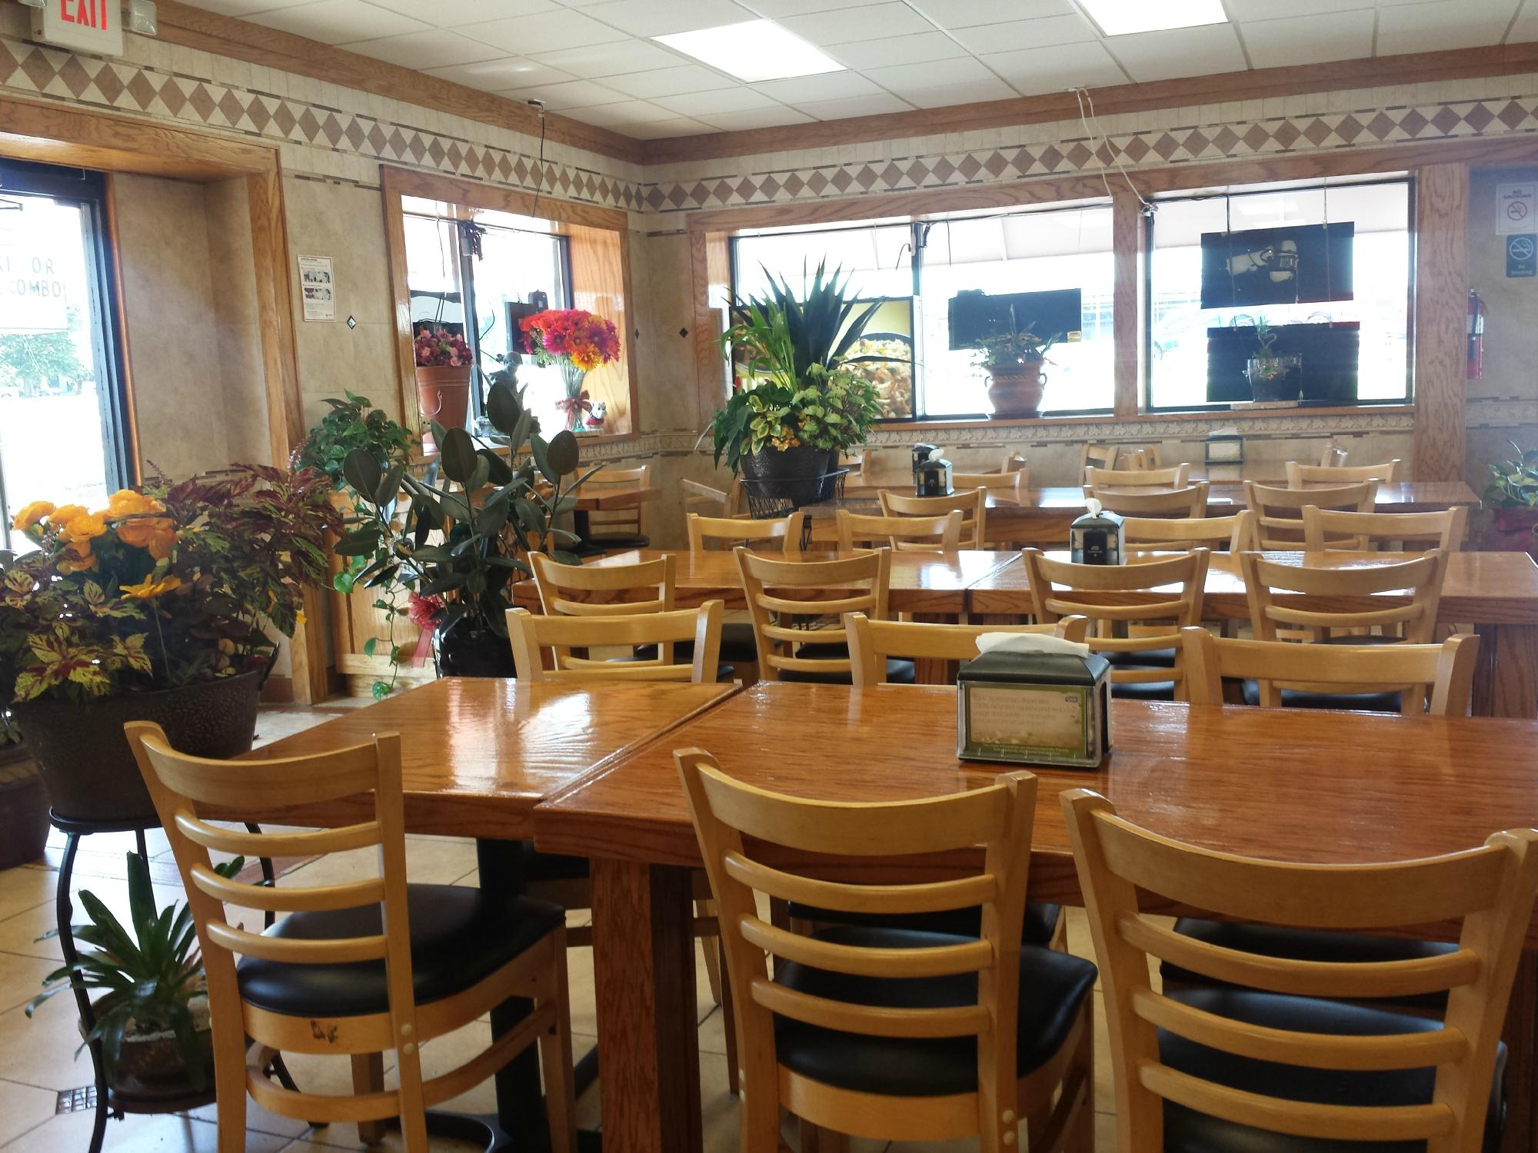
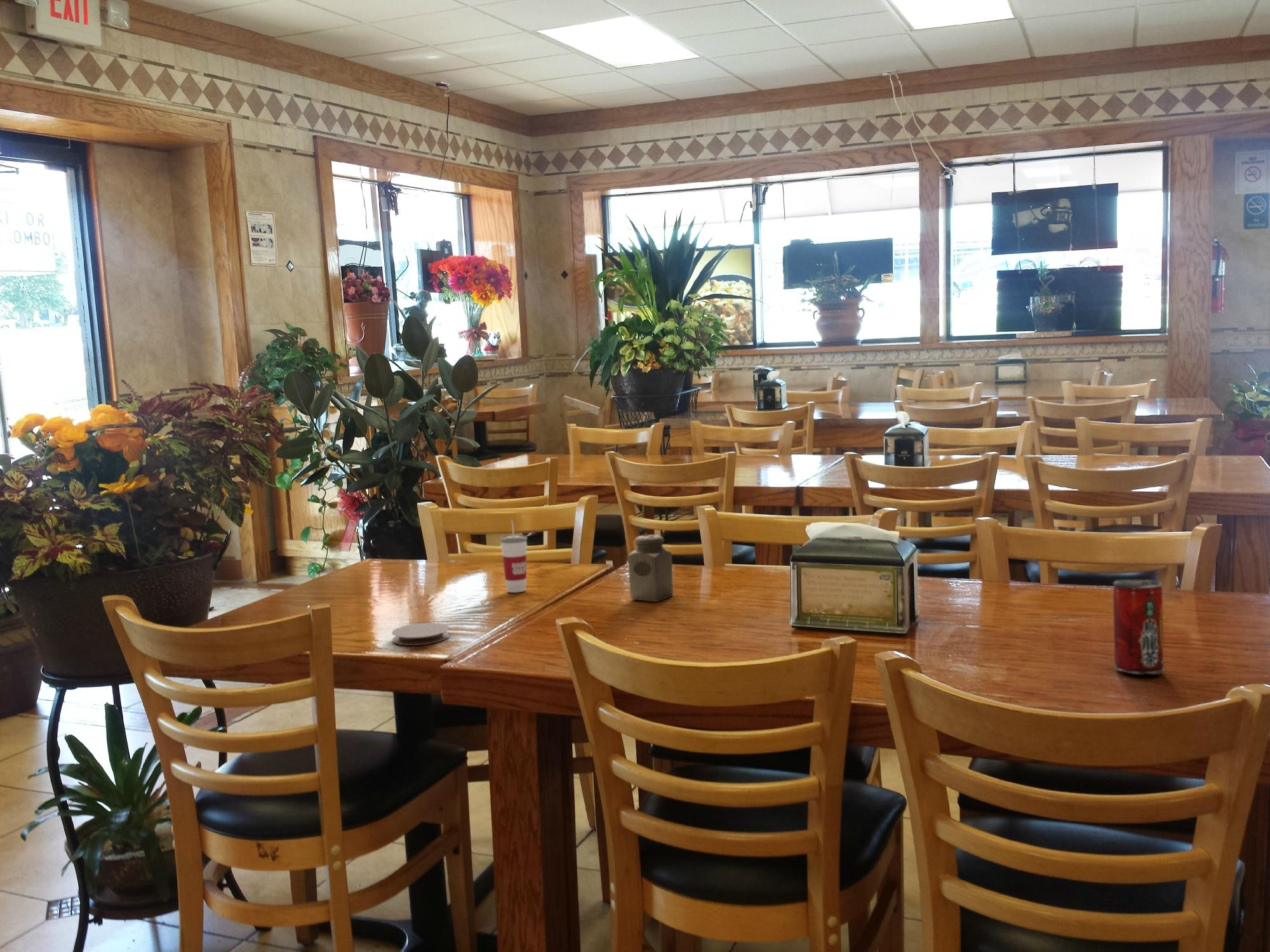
+ cup [500,519,528,593]
+ beverage can [1113,579,1165,675]
+ coaster [391,622,450,646]
+ salt shaker [627,534,674,602]
